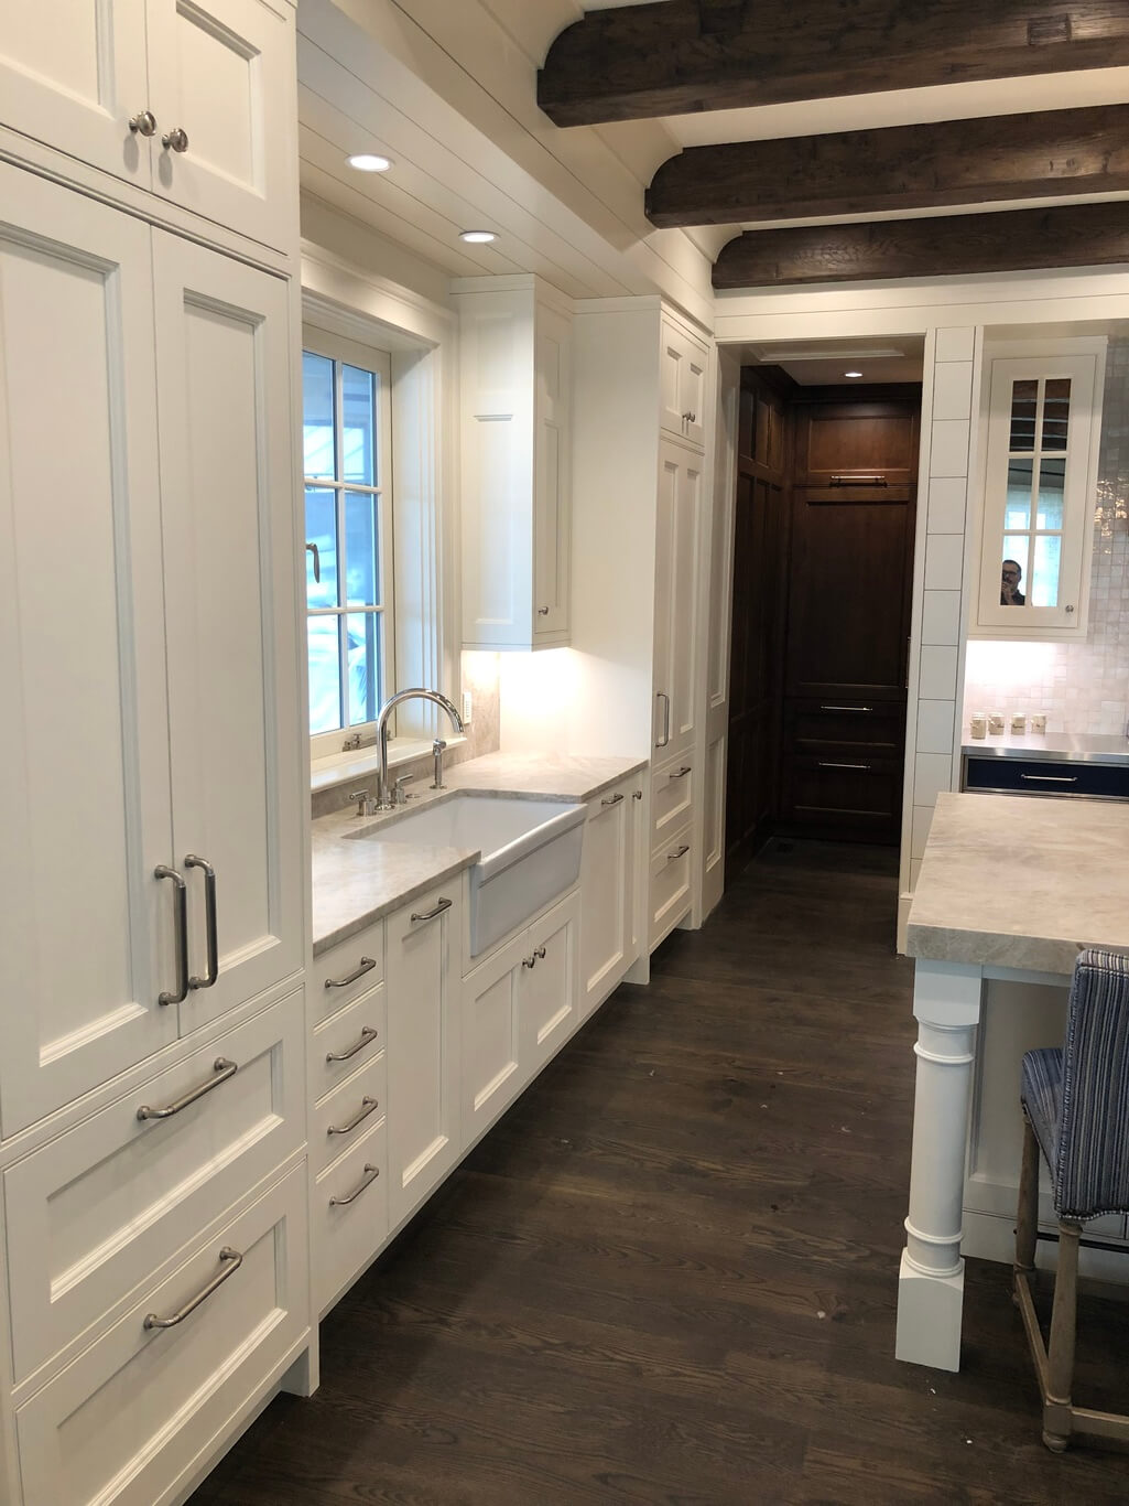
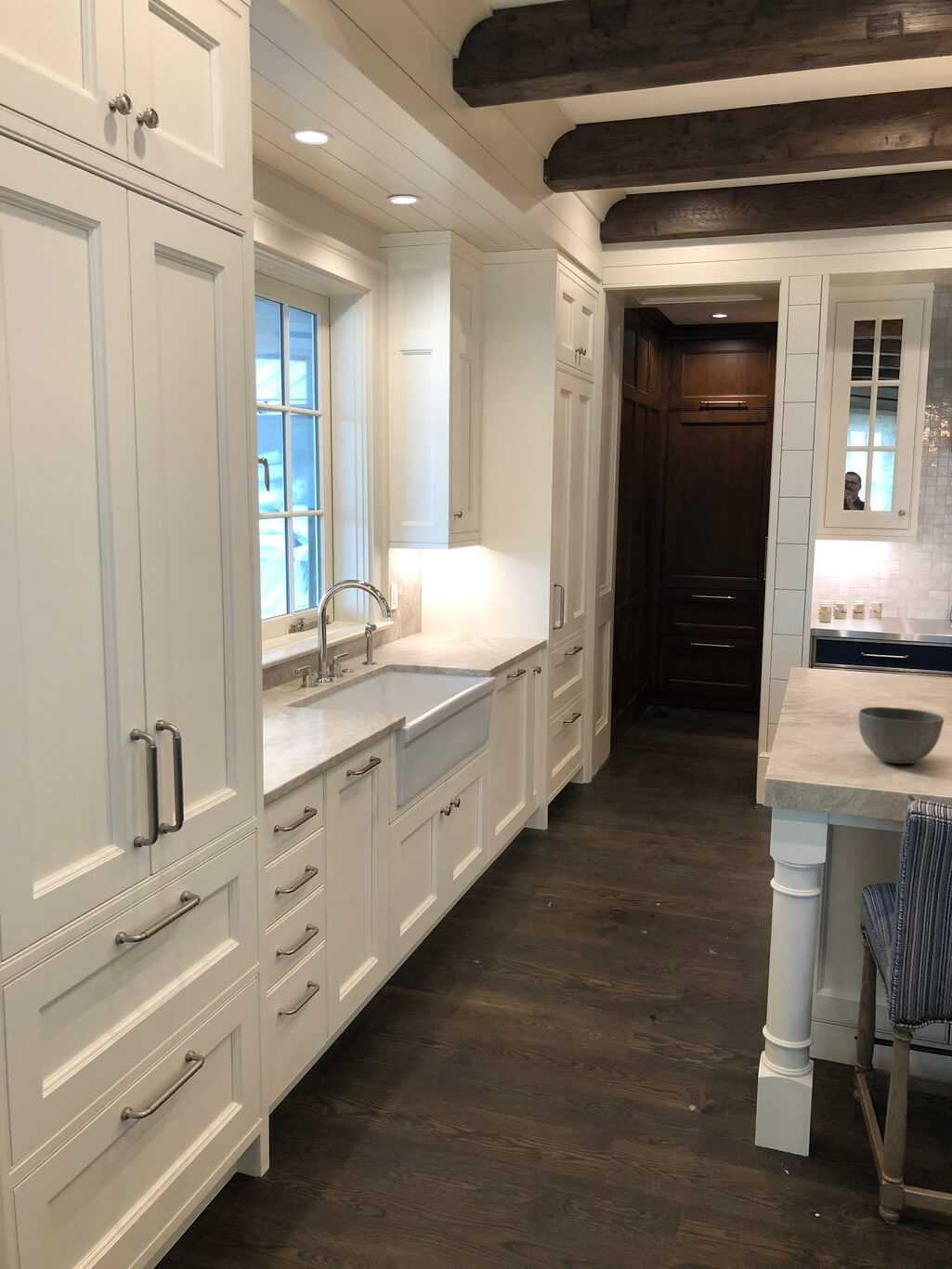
+ bowl [858,706,945,765]
